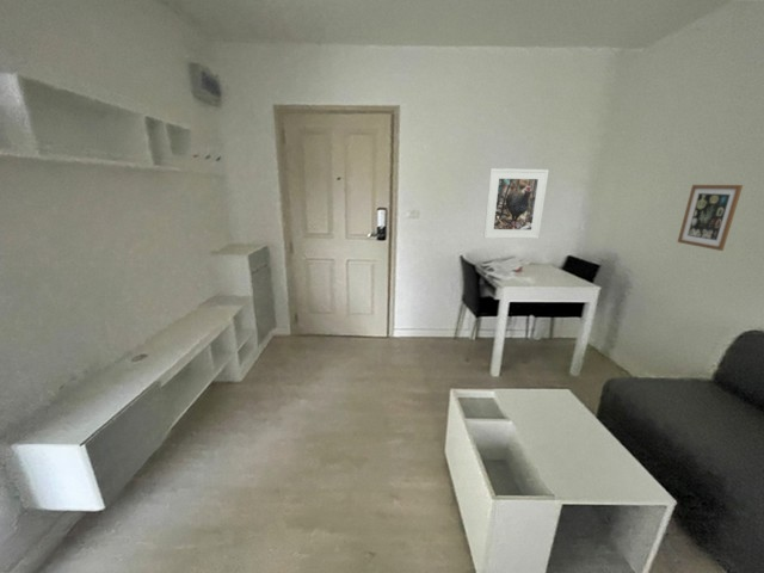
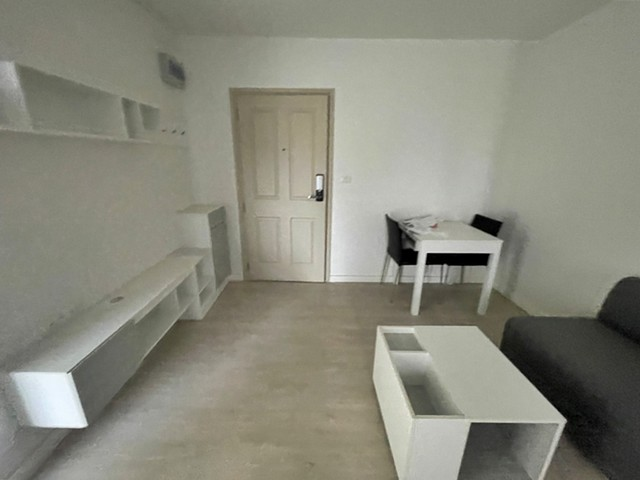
- wall art [677,184,744,252]
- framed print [482,167,549,240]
